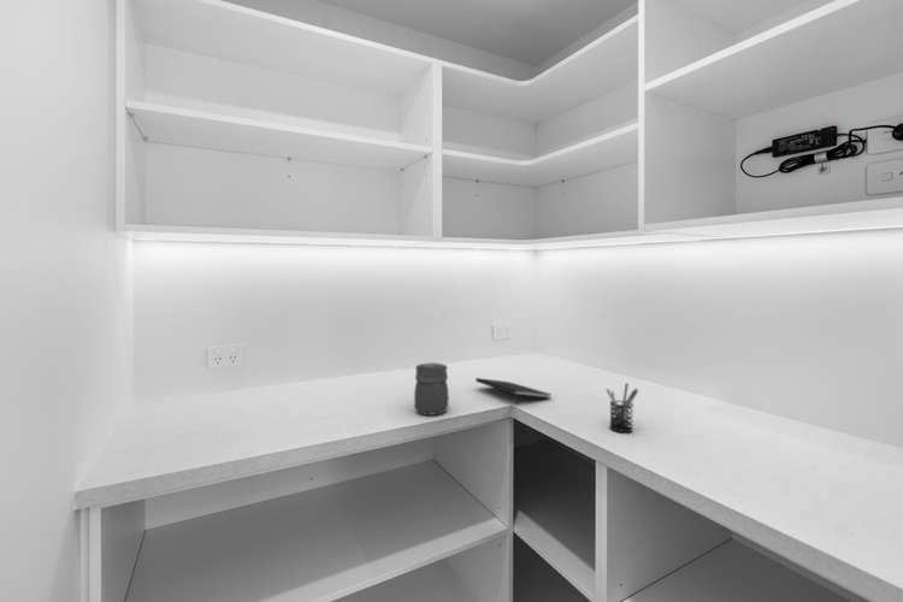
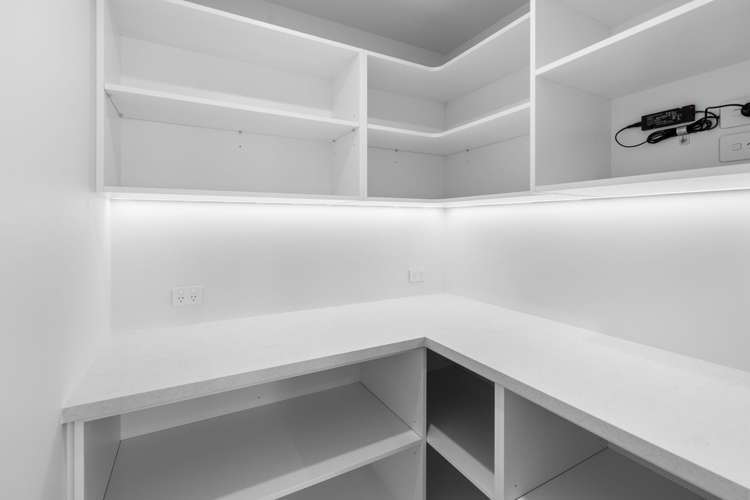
- notepad [474,377,553,406]
- jar [413,361,449,417]
- pen holder [606,382,639,433]
